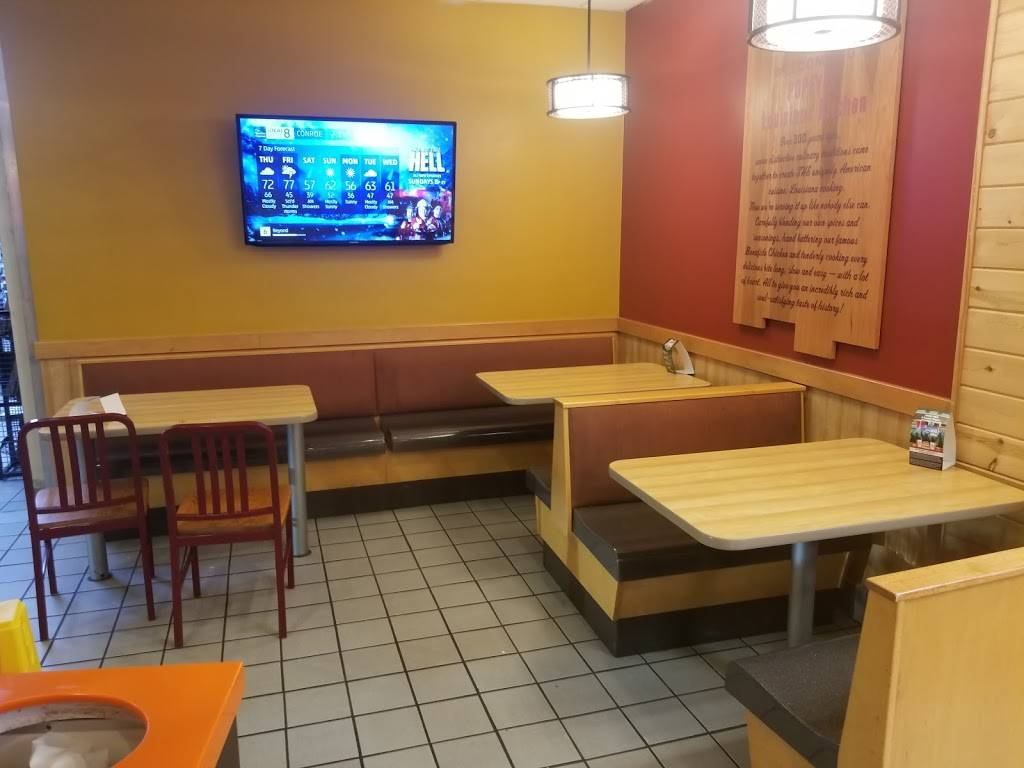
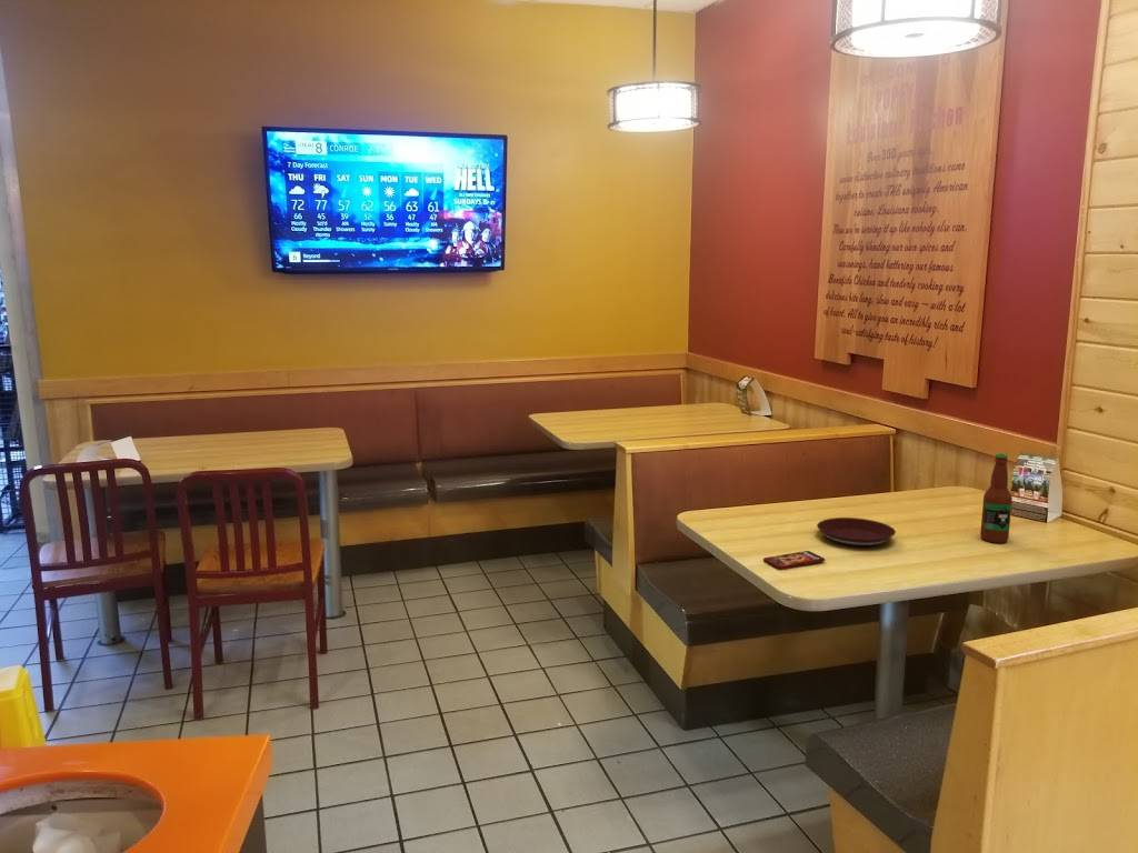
+ bottle [979,453,1014,544]
+ smartphone [762,550,826,570]
+ plate [816,516,897,548]
